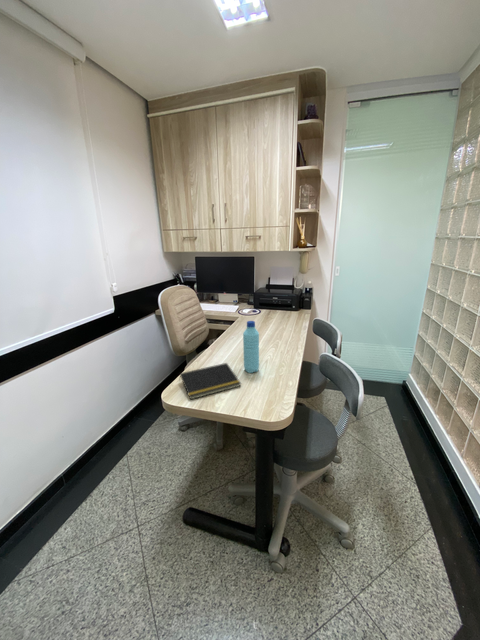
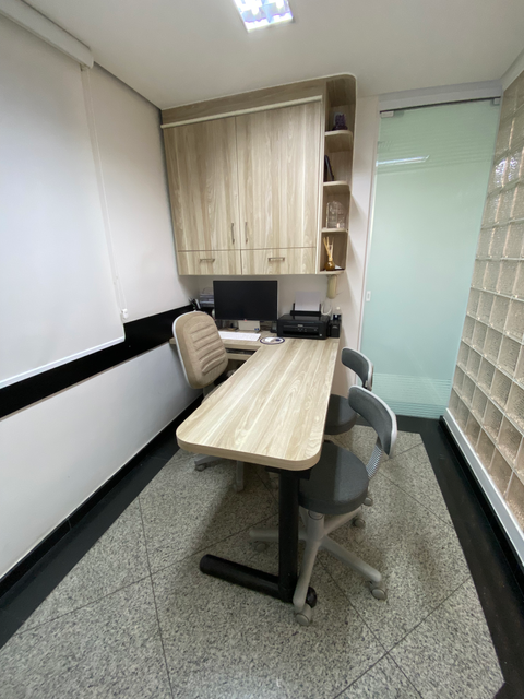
- notepad [178,362,242,401]
- water bottle [242,320,260,374]
